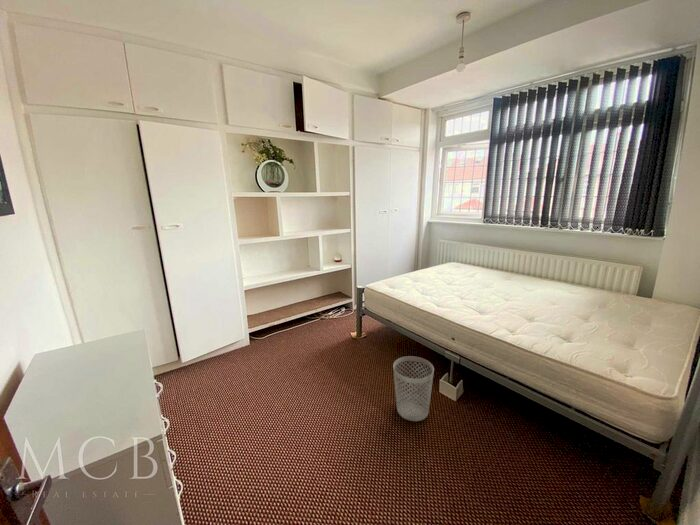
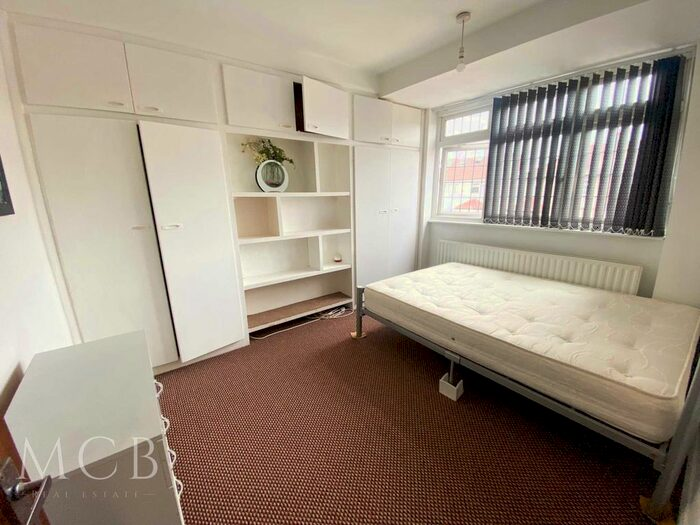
- wastebasket [392,355,435,422]
